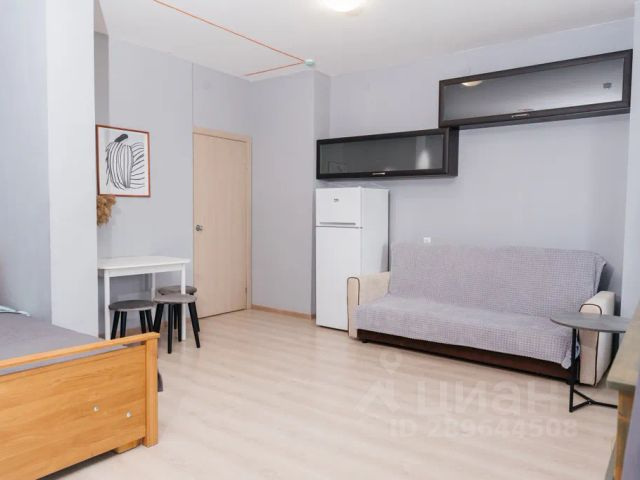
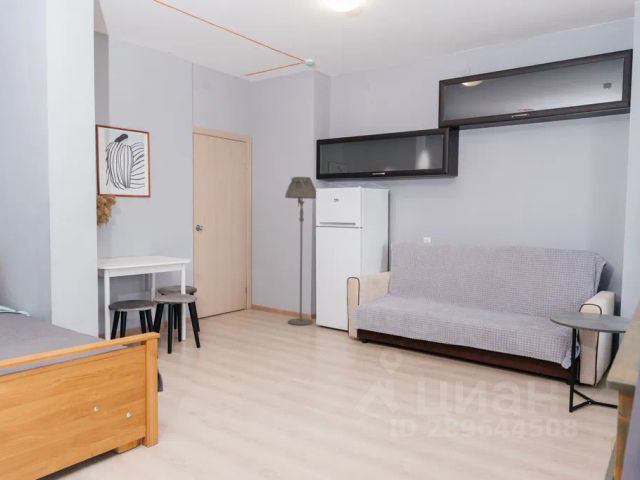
+ floor lamp [284,176,317,326]
